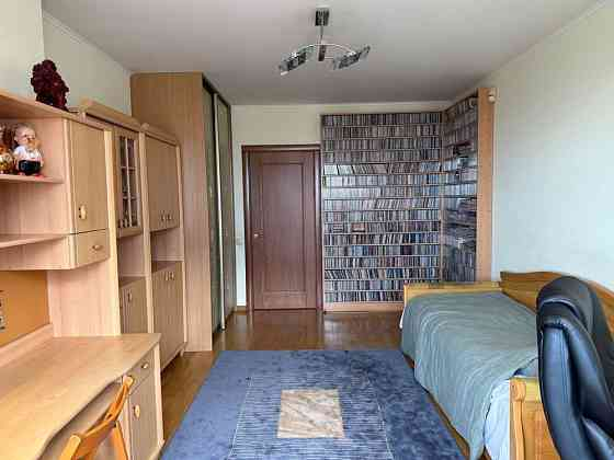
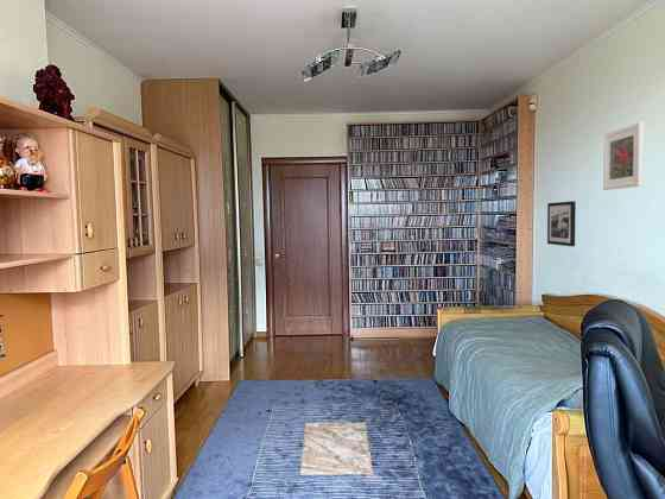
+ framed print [602,121,645,191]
+ picture frame [546,200,577,247]
